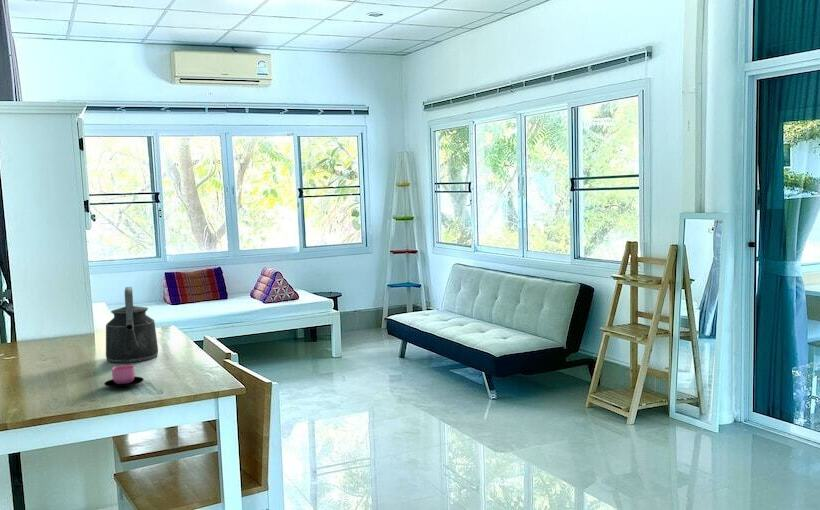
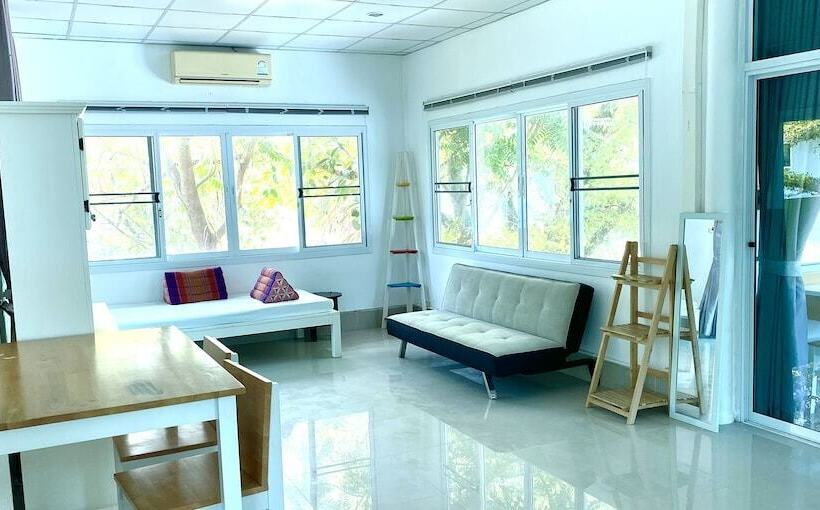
- cup [103,364,145,388]
- kettle [105,286,159,364]
